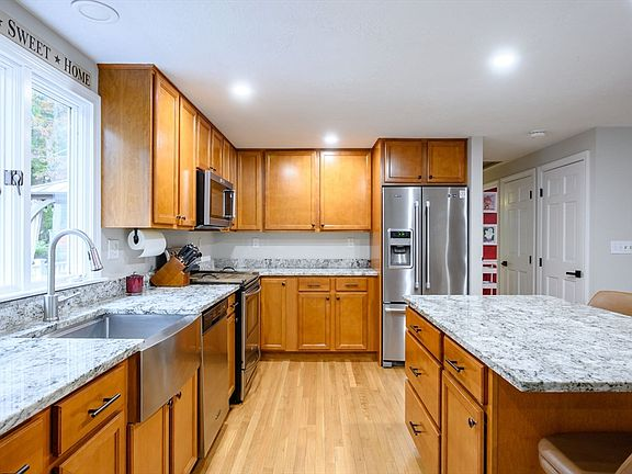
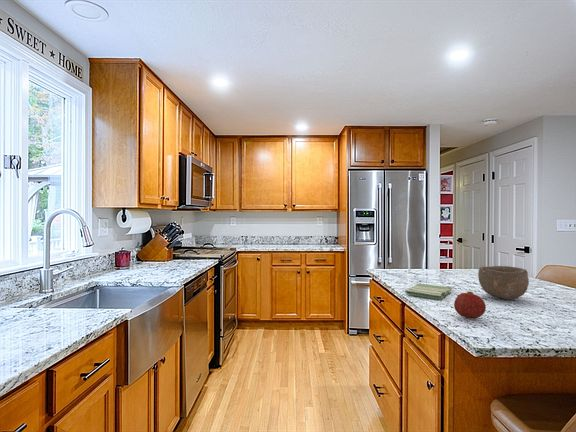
+ dish towel [404,283,453,301]
+ bowl [477,265,530,300]
+ fruit [453,290,487,320]
